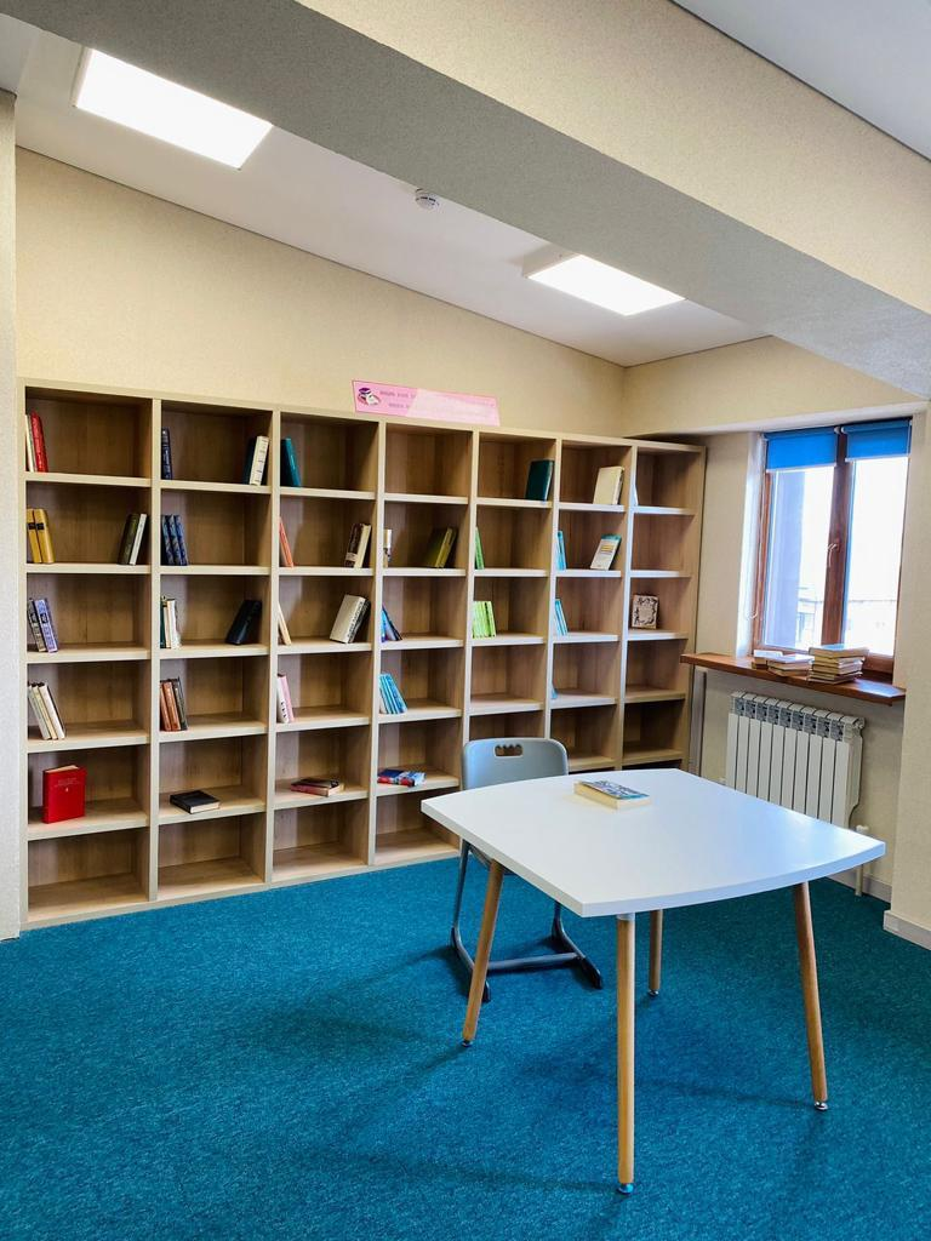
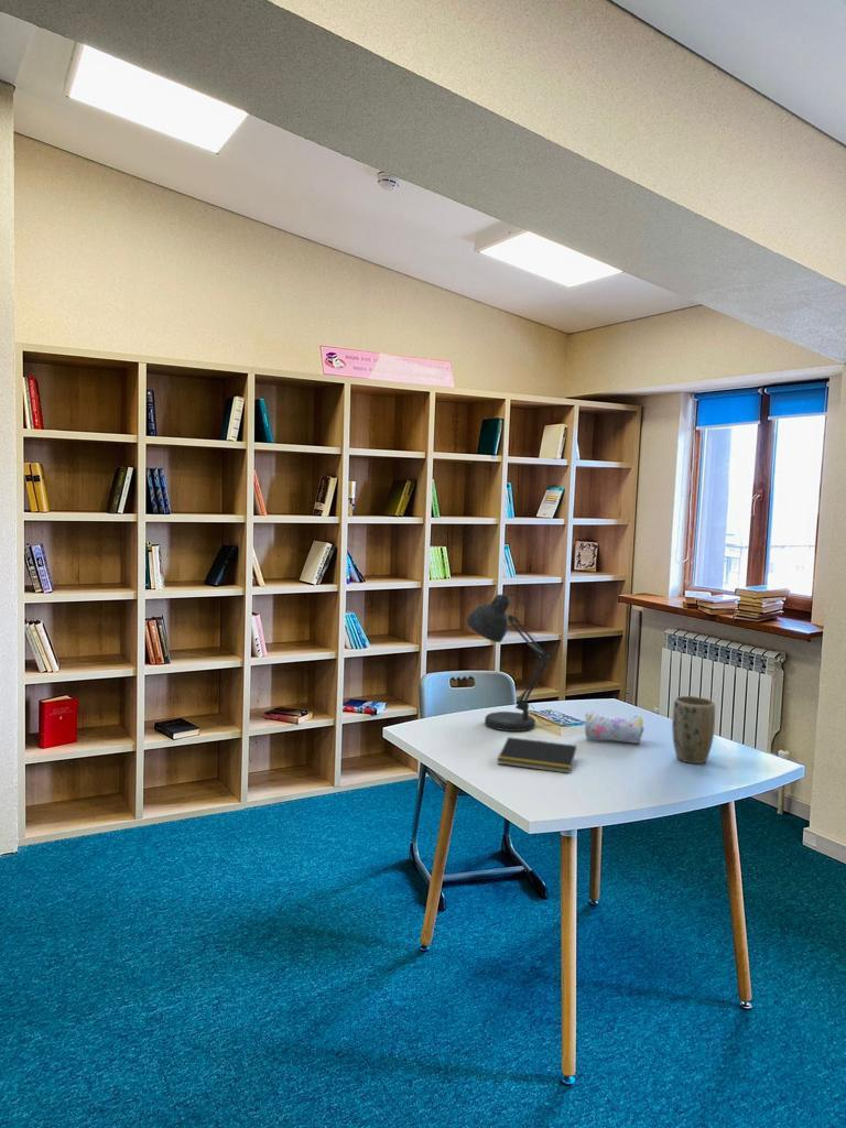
+ plant pot [671,695,716,764]
+ notepad [496,736,577,774]
+ pencil case [584,711,644,745]
+ desk lamp [465,593,553,733]
